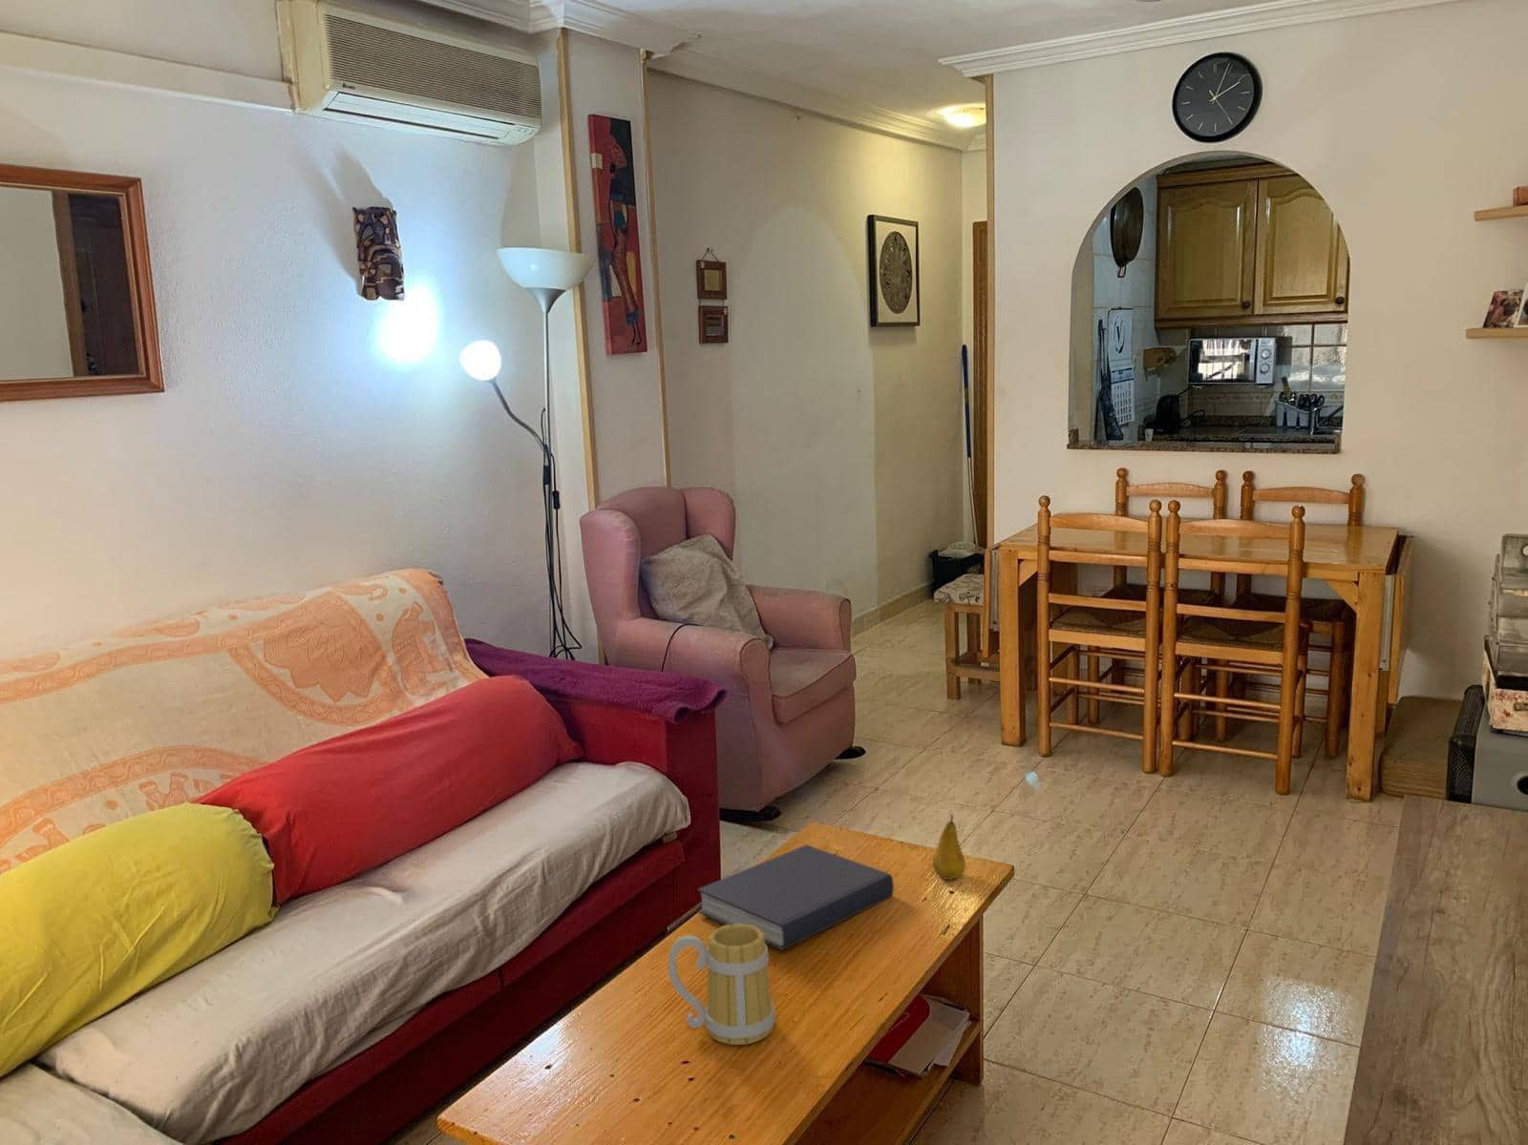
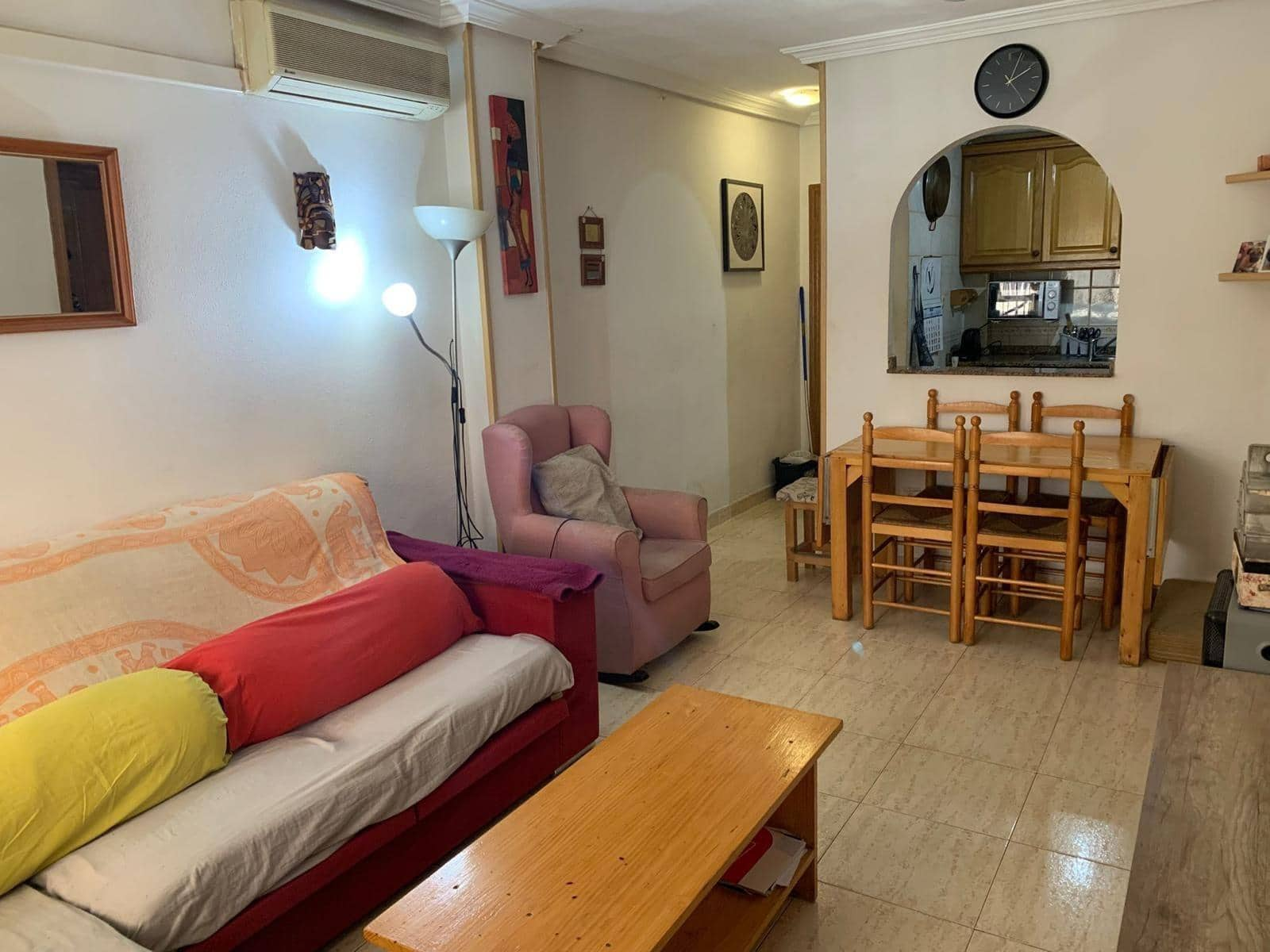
- fruit [931,813,966,880]
- book [697,843,895,950]
- mug [668,924,776,1045]
